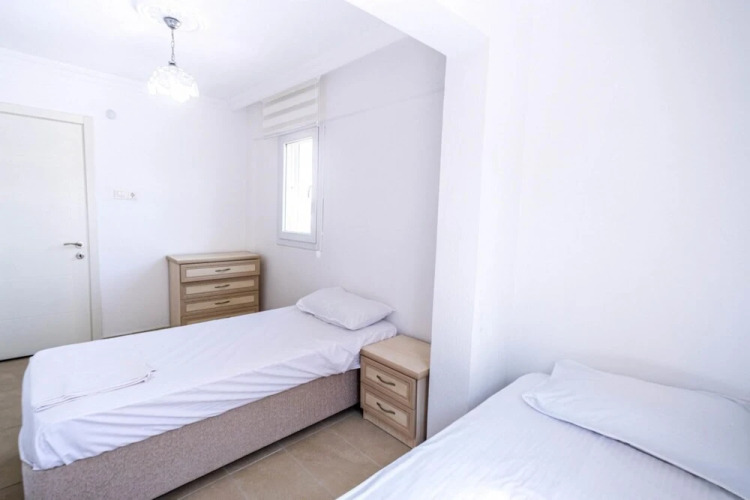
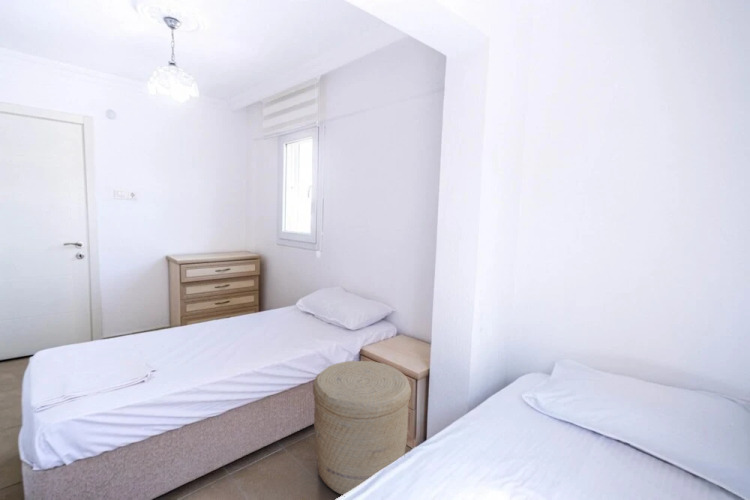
+ basket [312,360,412,496]
